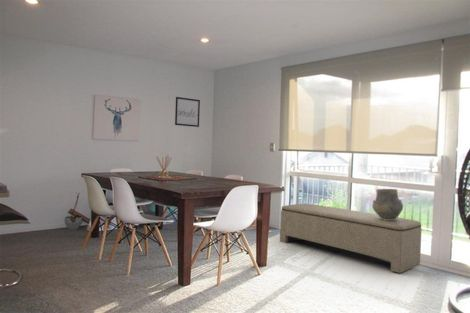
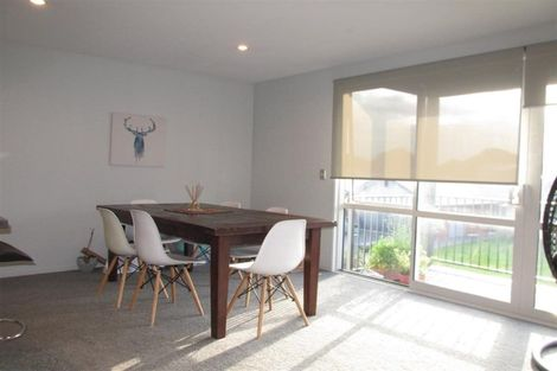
- bench [279,203,422,274]
- ceramic pot [371,188,404,220]
- wall art [174,96,201,128]
